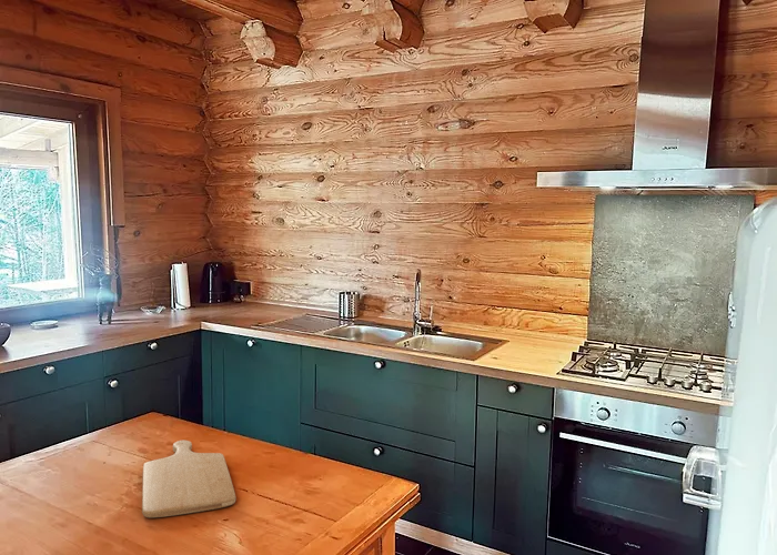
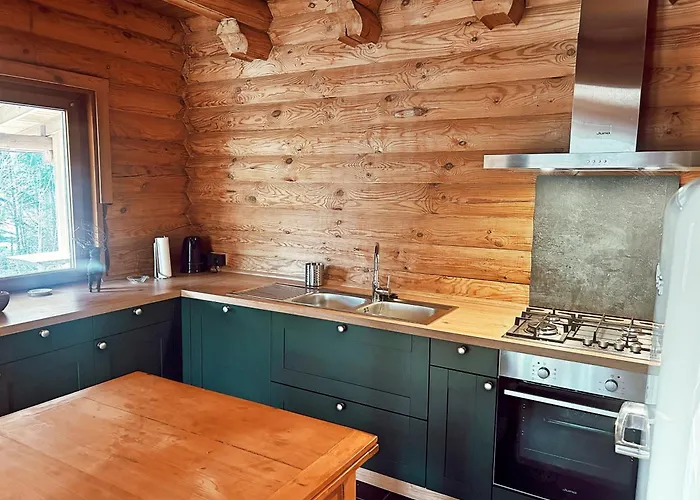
- chopping board [141,440,236,518]
